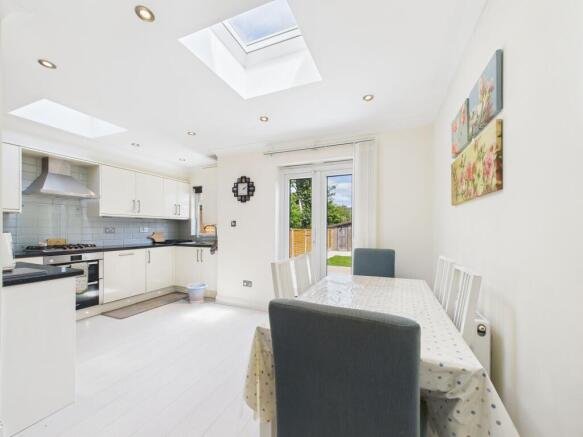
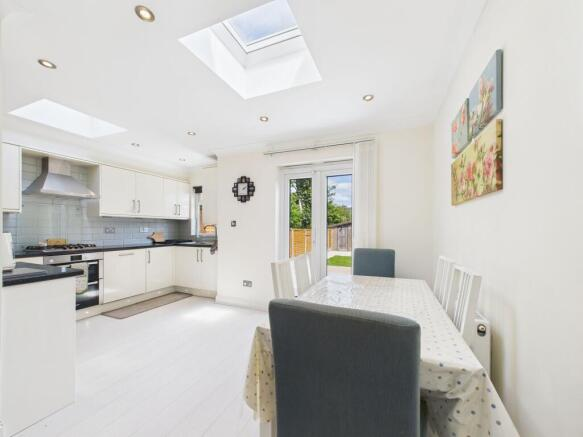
- bucket [186,281,208,305]
